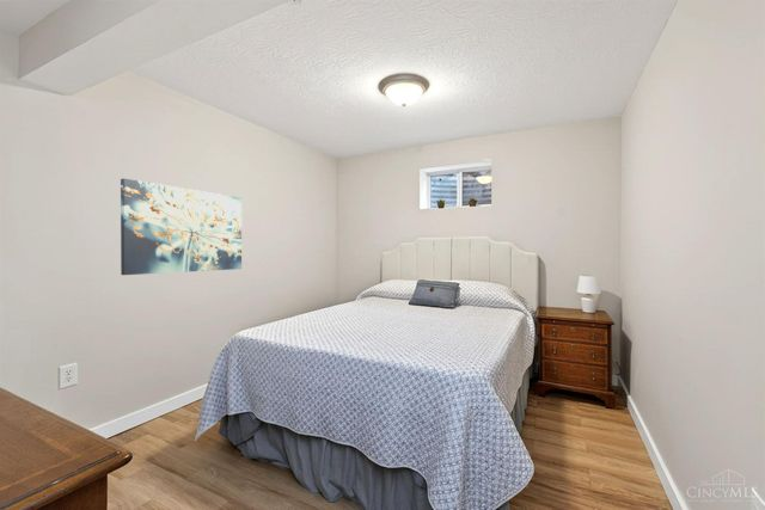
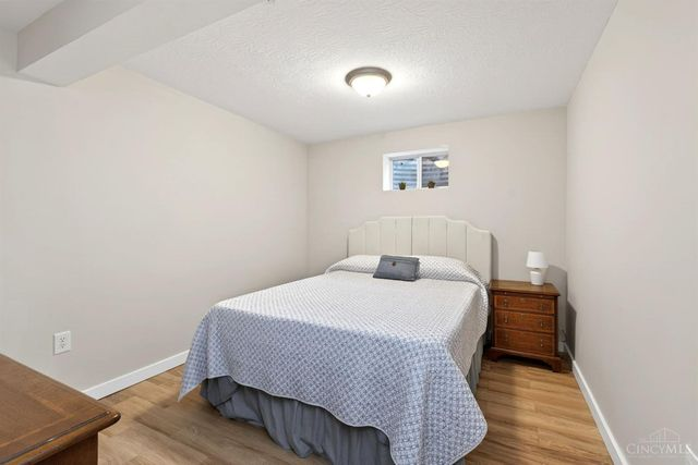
- wall art [120,178,243,276]
